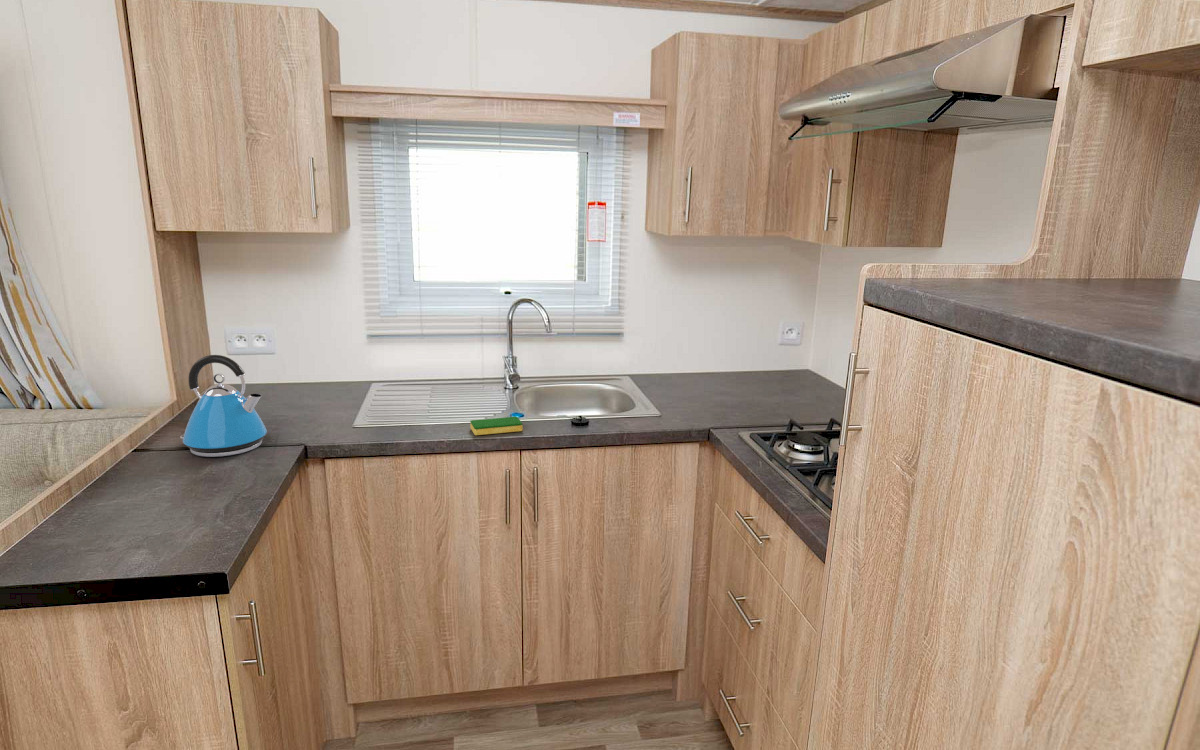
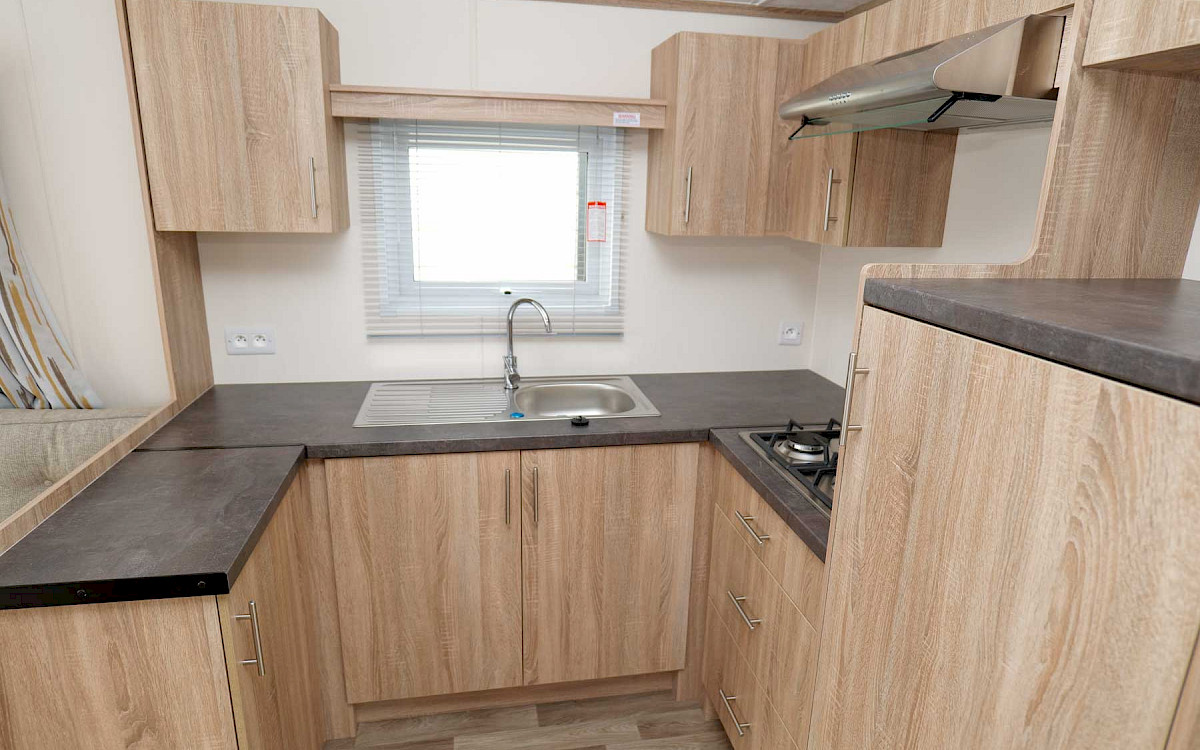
- dish sponge [469,416,524,436]
- kettle [179,354,268,458]
